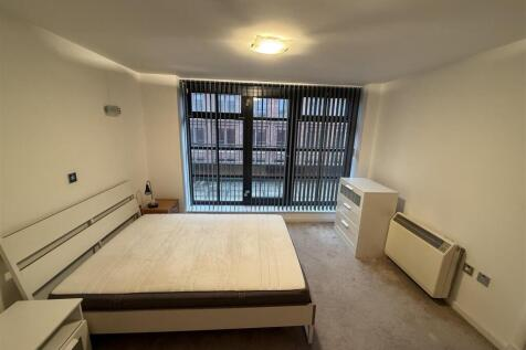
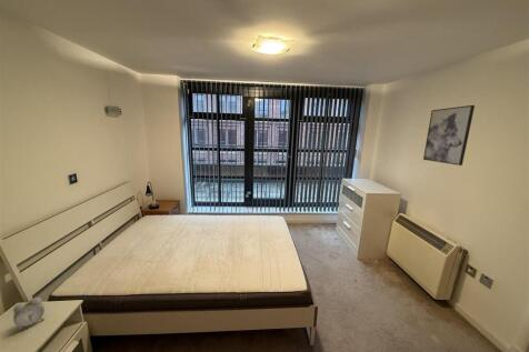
+ wall art [422,104,476,167]
+ alarm clock [12,296,46,332]
